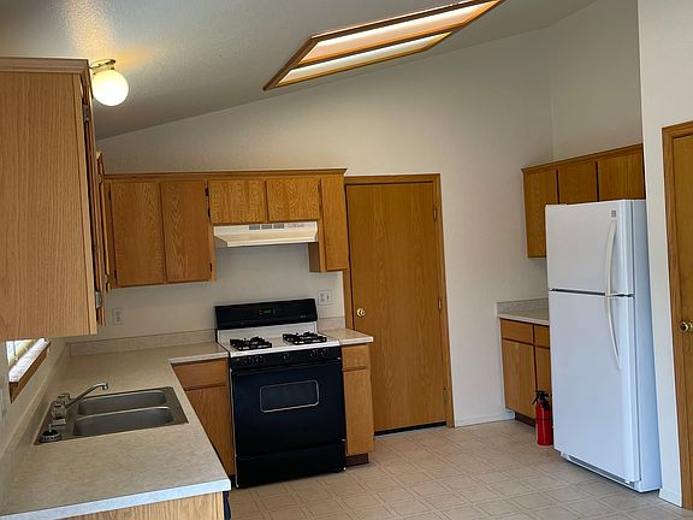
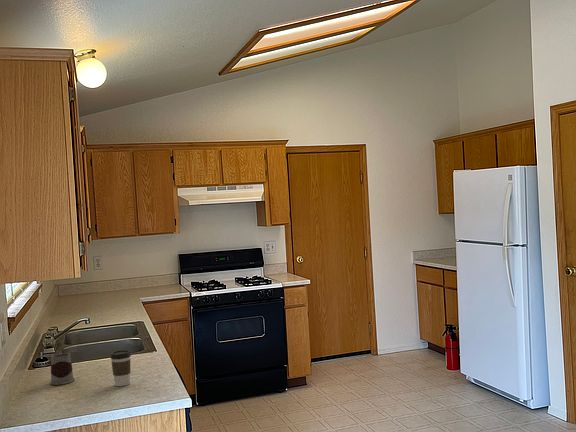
+ mug [49,352,76,386]
+ coffee cup [110,349,132,387]
